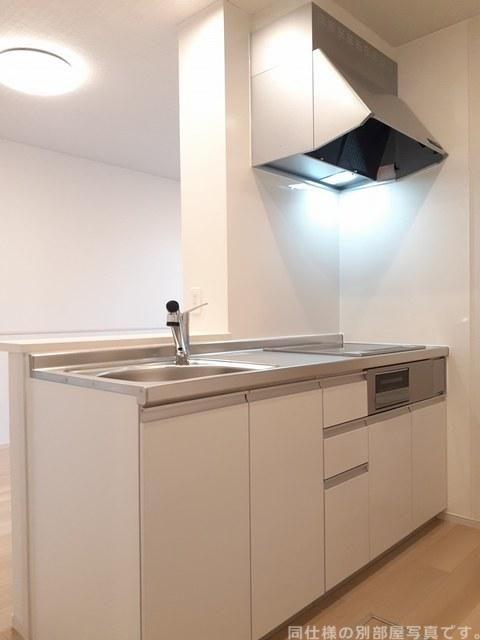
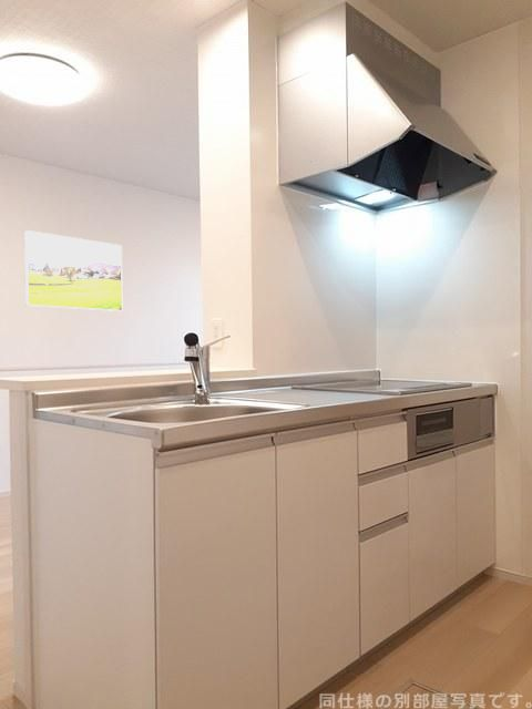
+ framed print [24,229,124,312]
